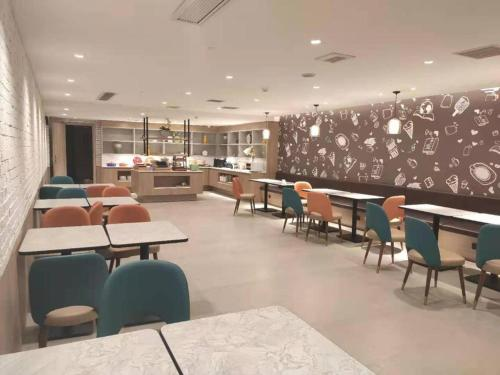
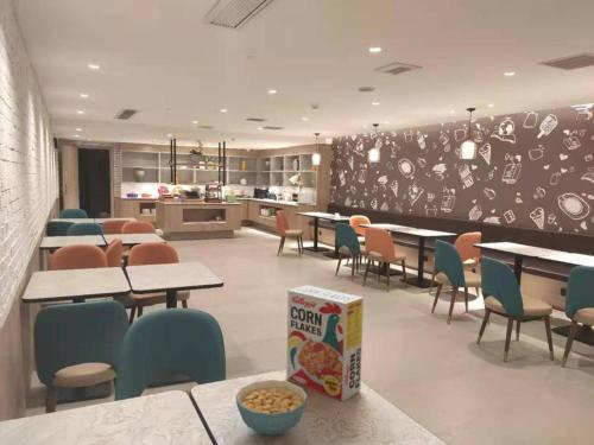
+ cereal bowl [235,379,309,437]
+ cereal box [285,285,365,402]
